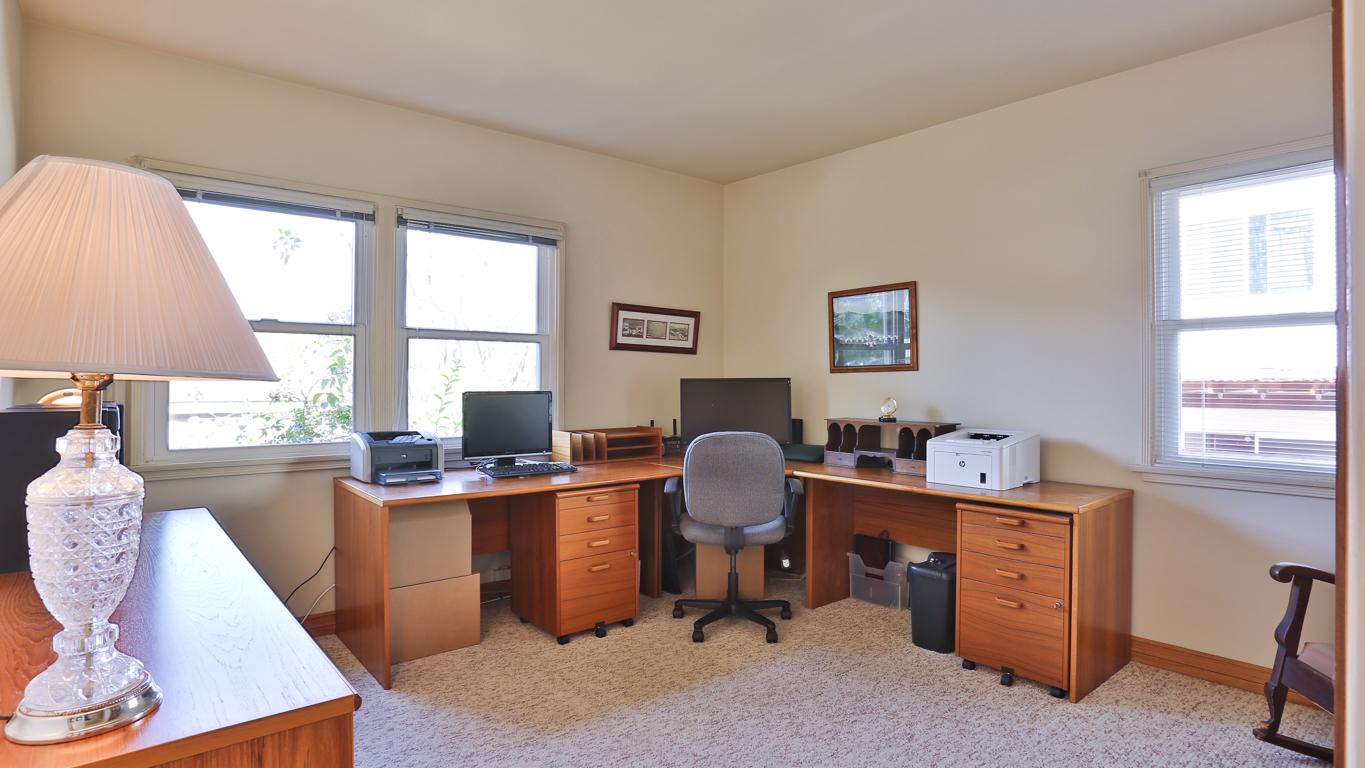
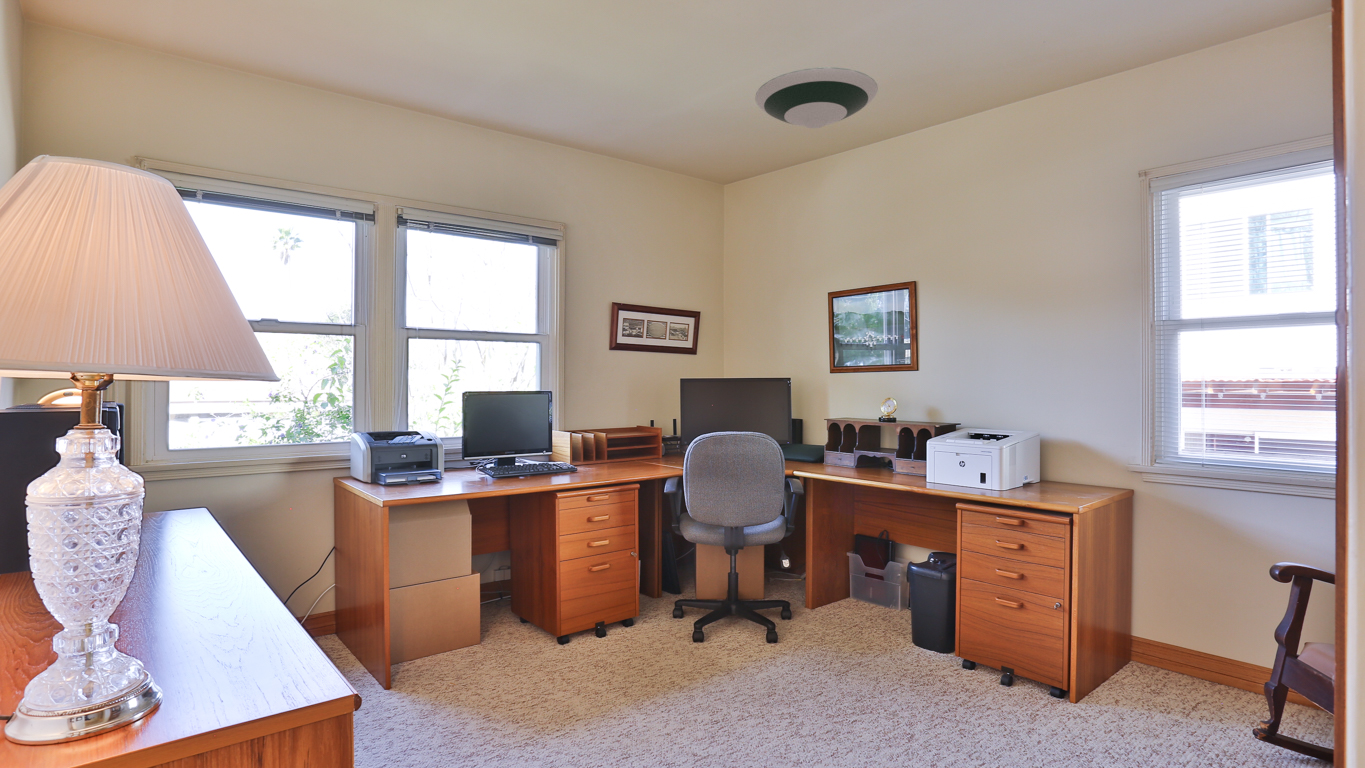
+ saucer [754,66,879,129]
